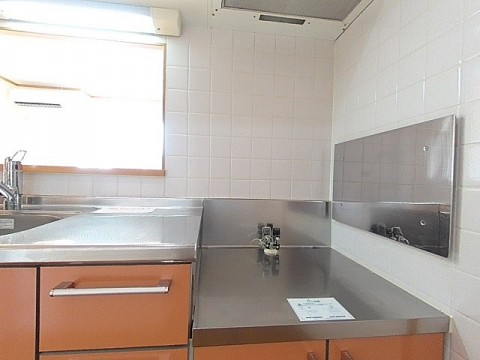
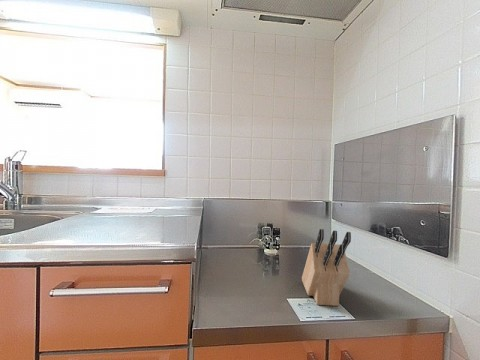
+ knife block [301,228,352,307]
